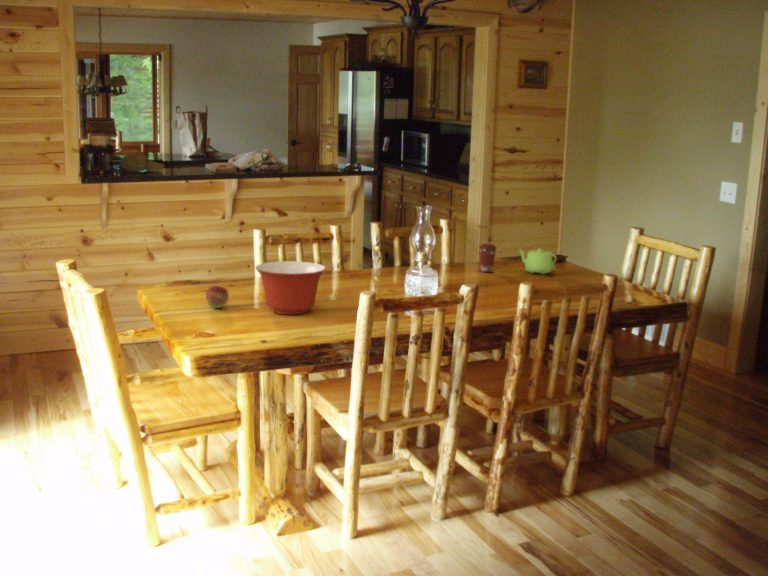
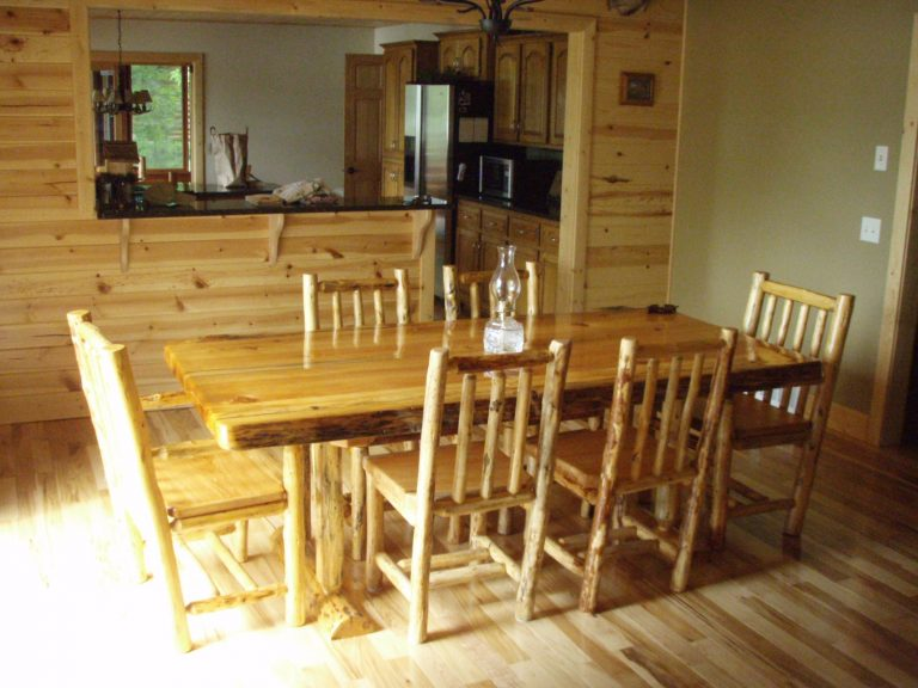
- coffee cup [477,243,498,273]
- fruit [205,285,230,309]
- mixing bowl [254,260,327,315]
- teapot [516,248,558,275]
